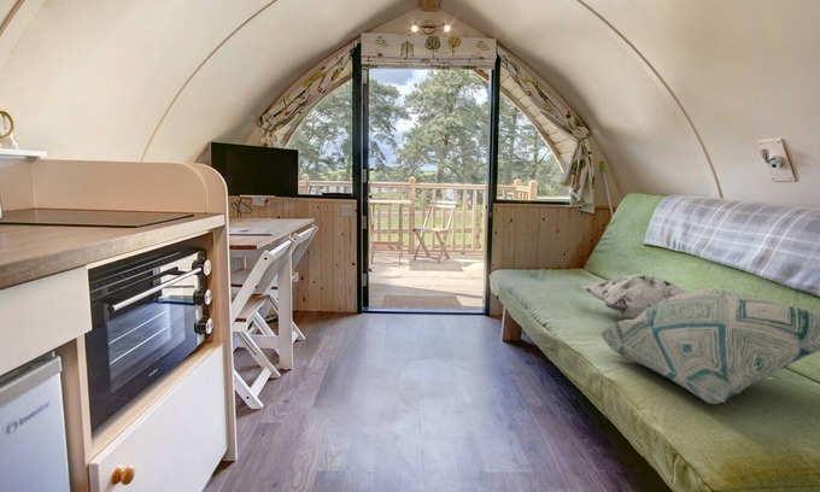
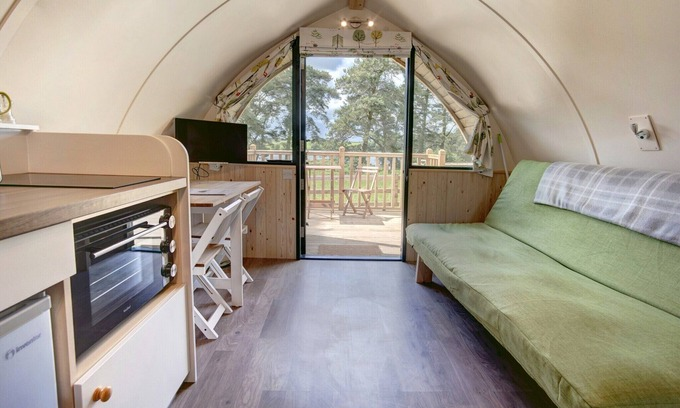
- decorative pillow [580,274,689,320]
- decorative pillow [598,287,820,405]
